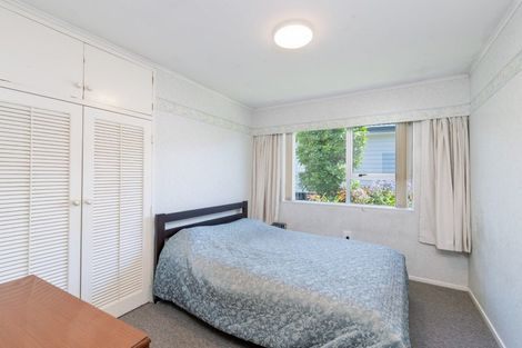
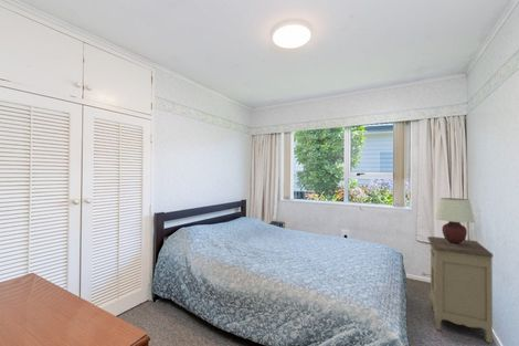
+ table lamp [434,197,476,244]
+ nightstand [422,235,494,344]
